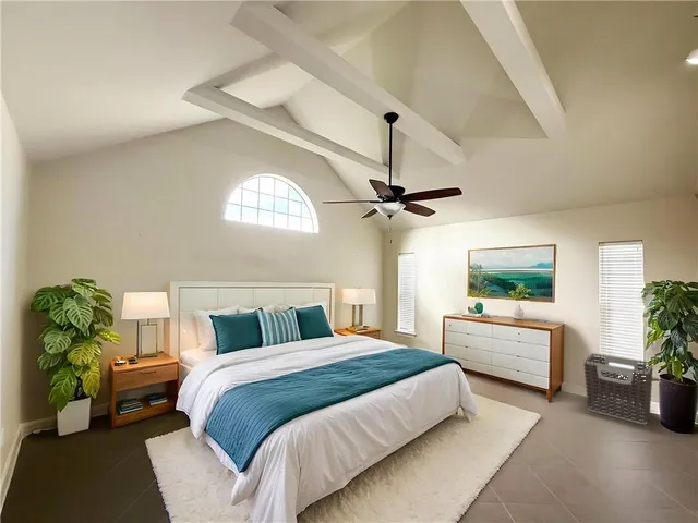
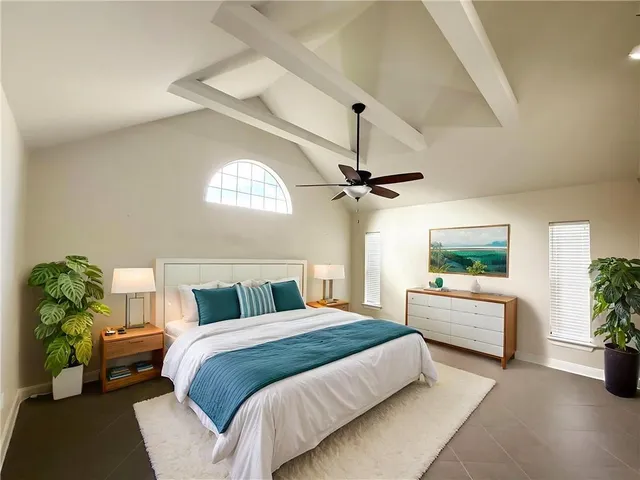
- clothes hamper [582,352,654,426]
